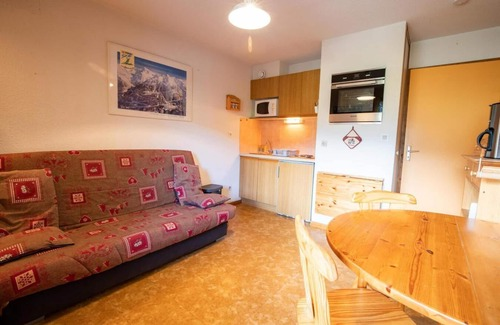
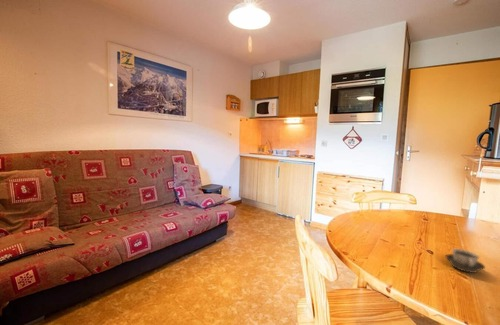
+ cup [444,248,486,274]
